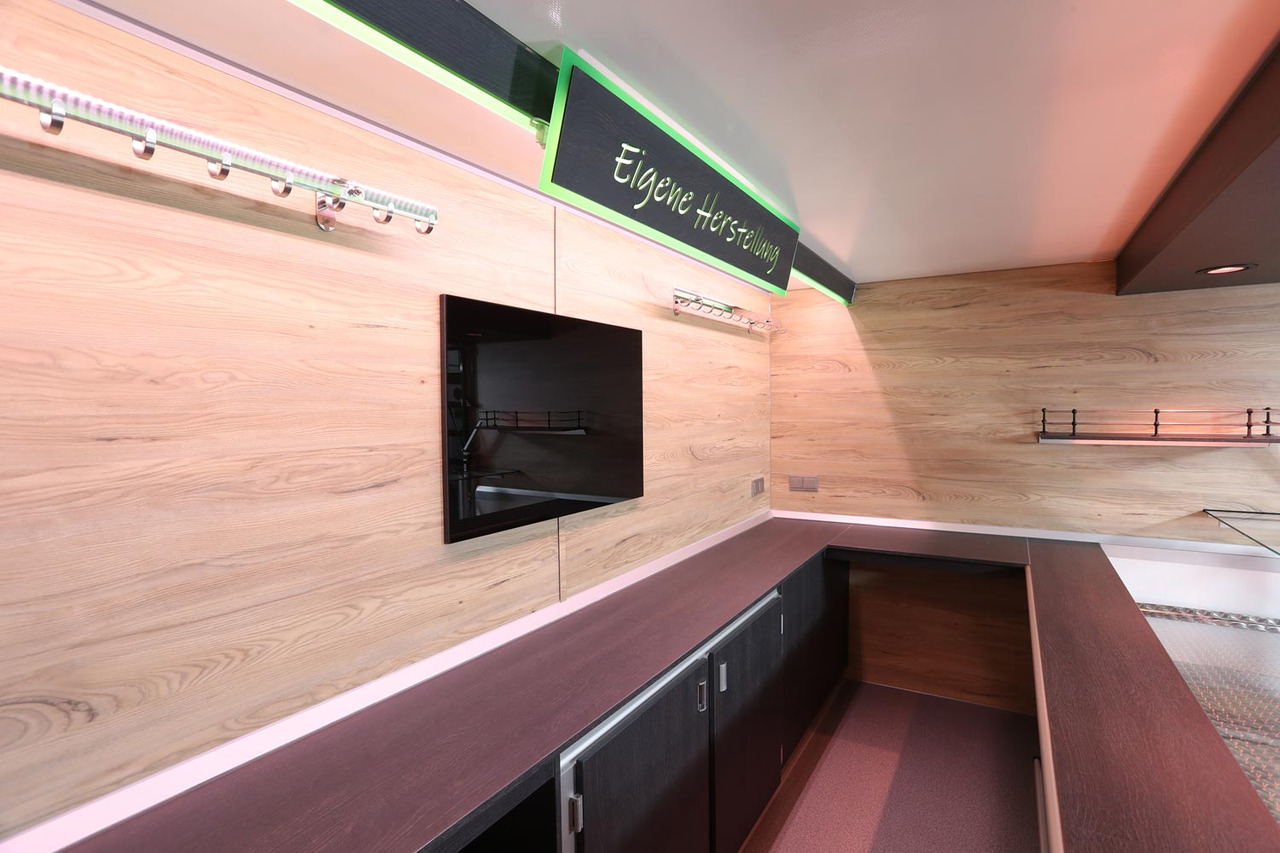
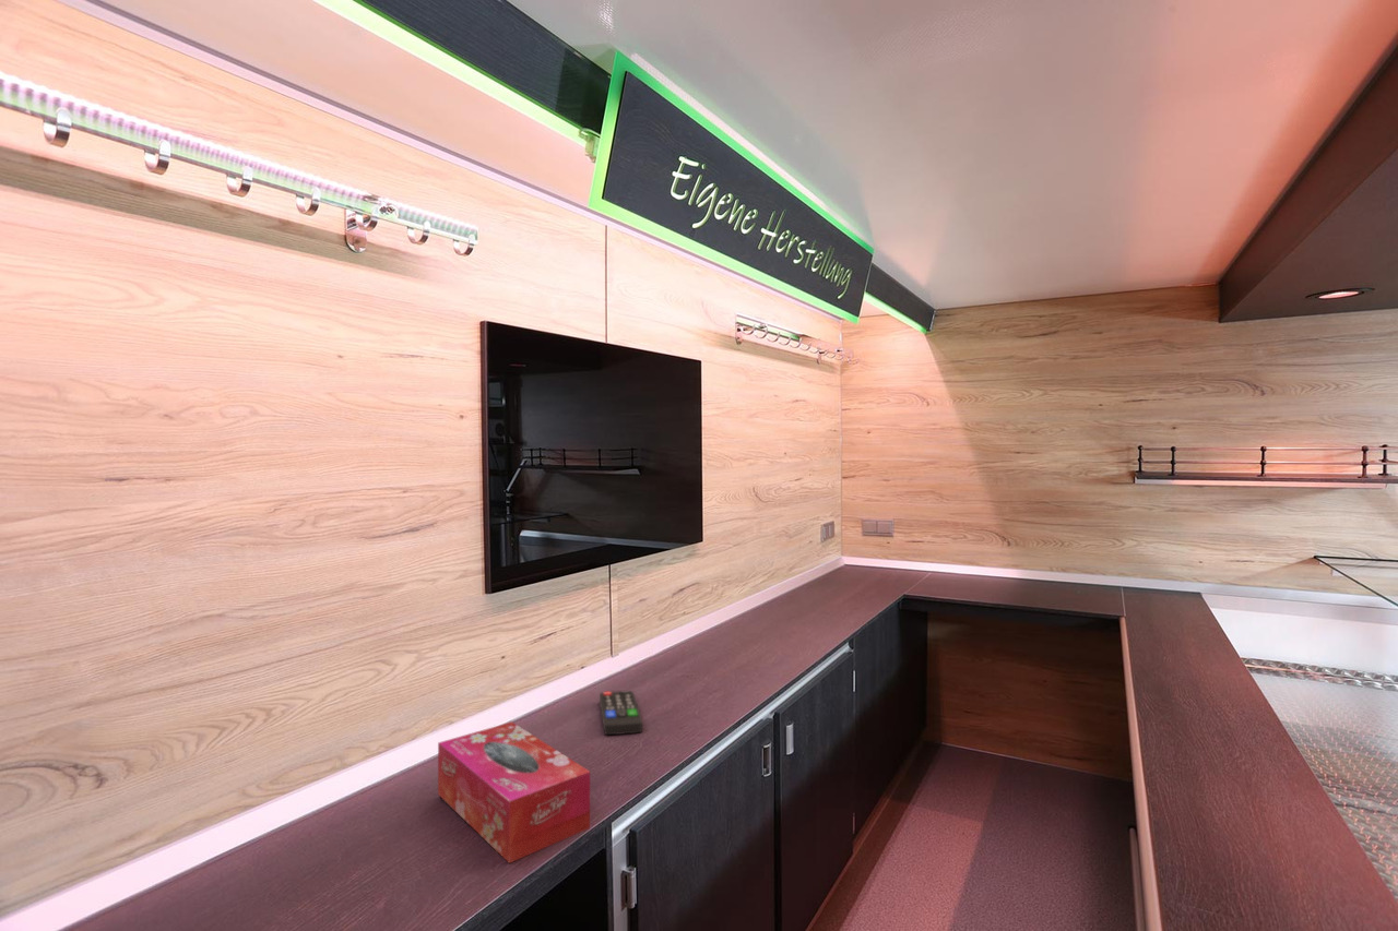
+ remote control [599,690,643,736]
+ tissue box [437,720,591,864]
